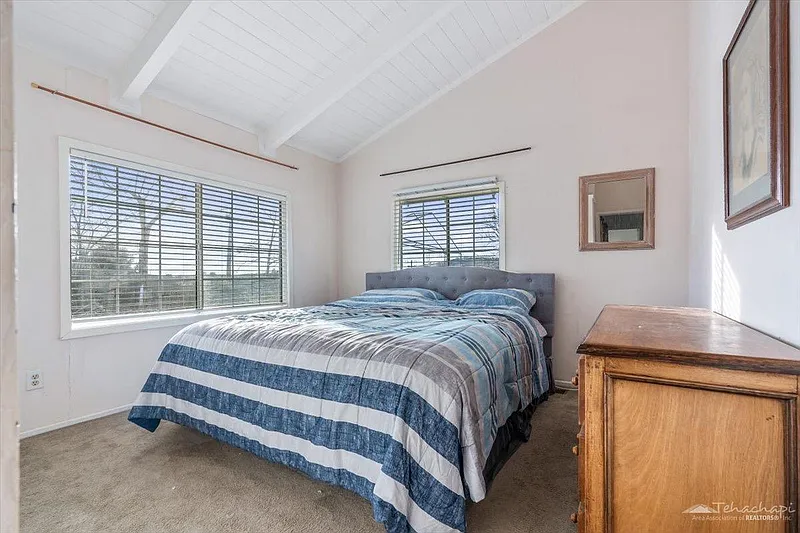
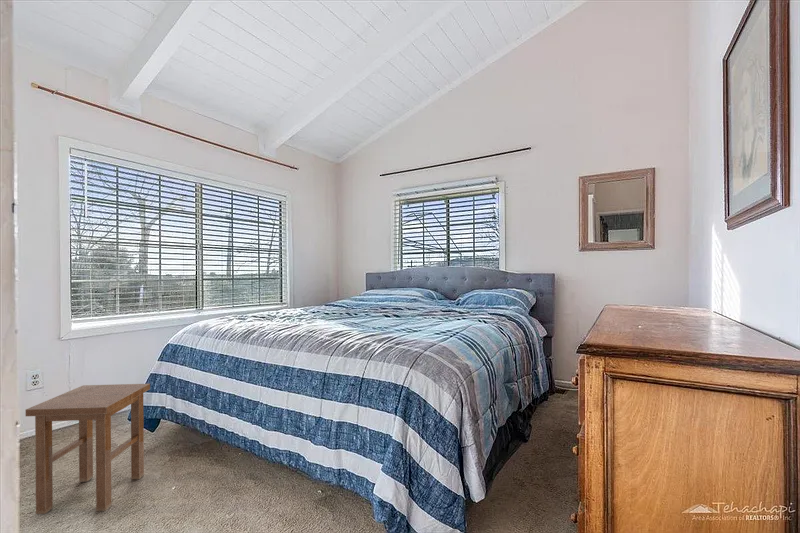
+ stool [24,383,151,515]
